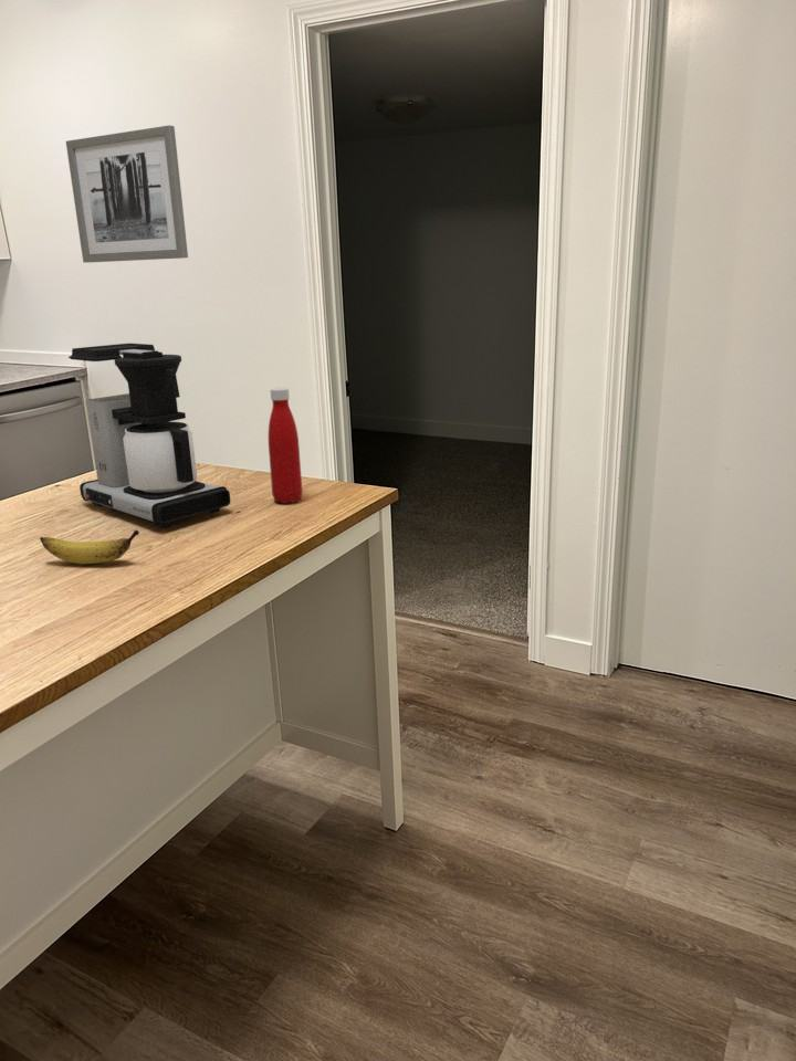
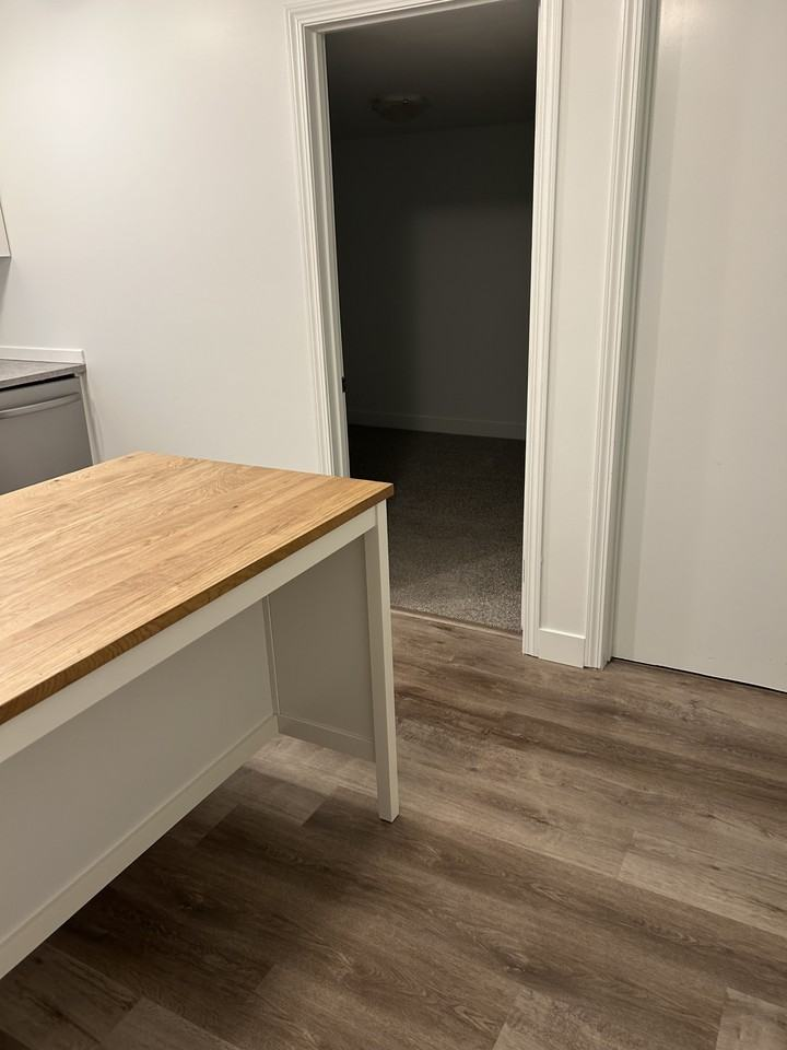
- banana [39,529,140,565]
- bottle [268,386,303,504]
- coffee maker [67,343,231,528]
- wall art [65,124,189,264]
